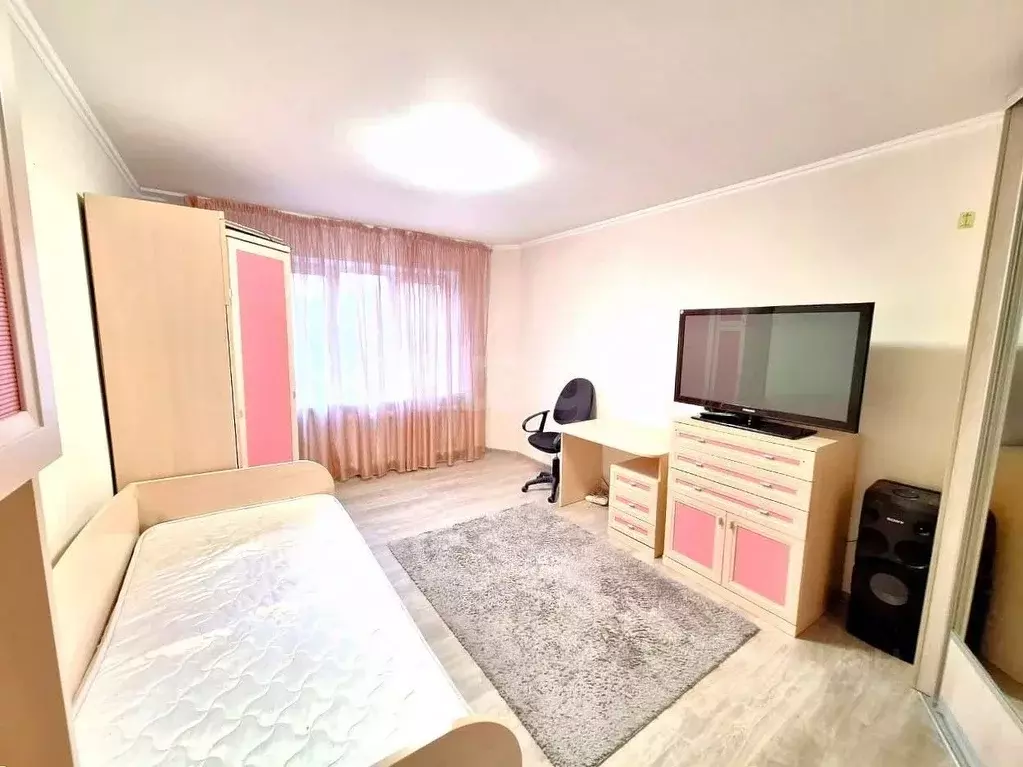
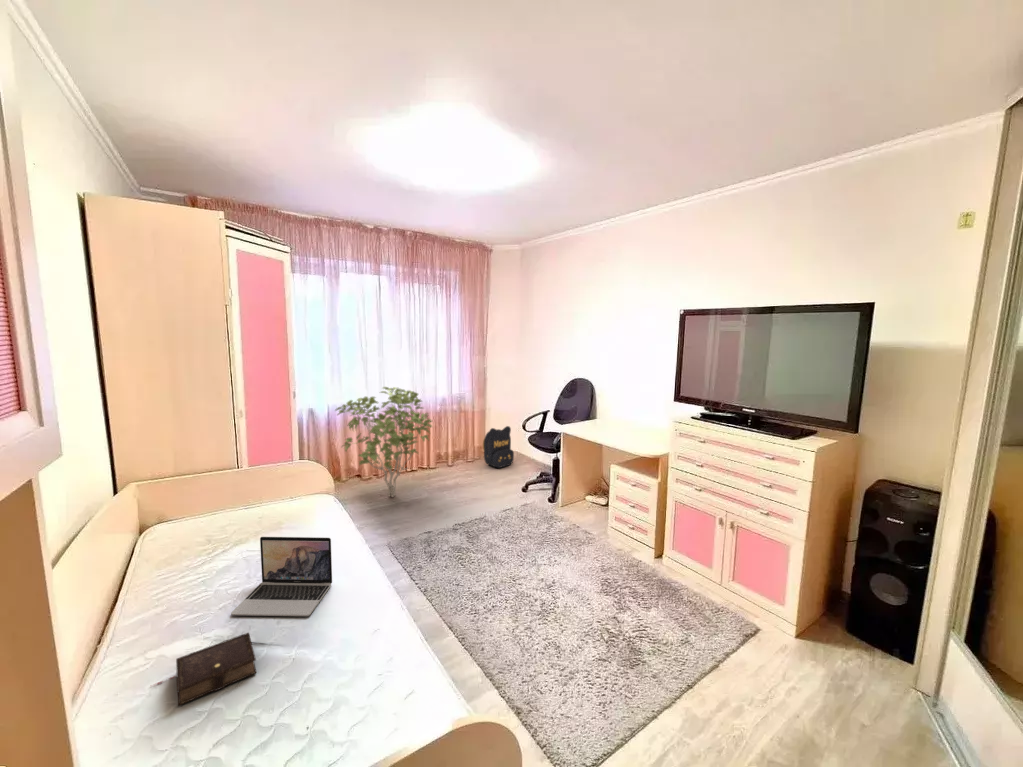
+ laptop [230,536,333,617]
+ backpack [482,425,515,469]
+ book [150,631,258,707]
+ shrub [334,386,433,498]
